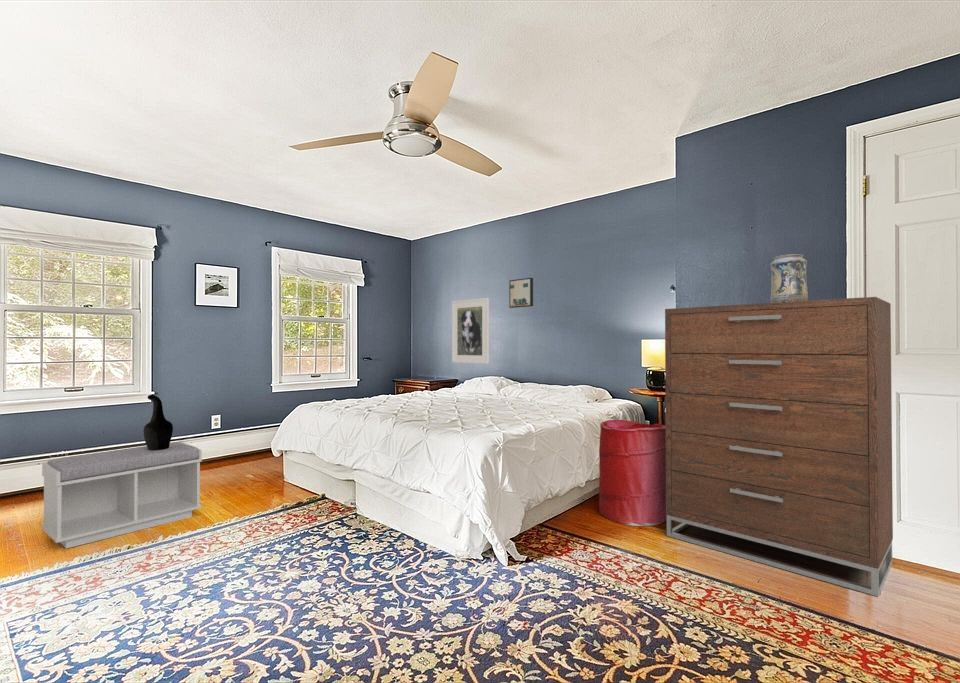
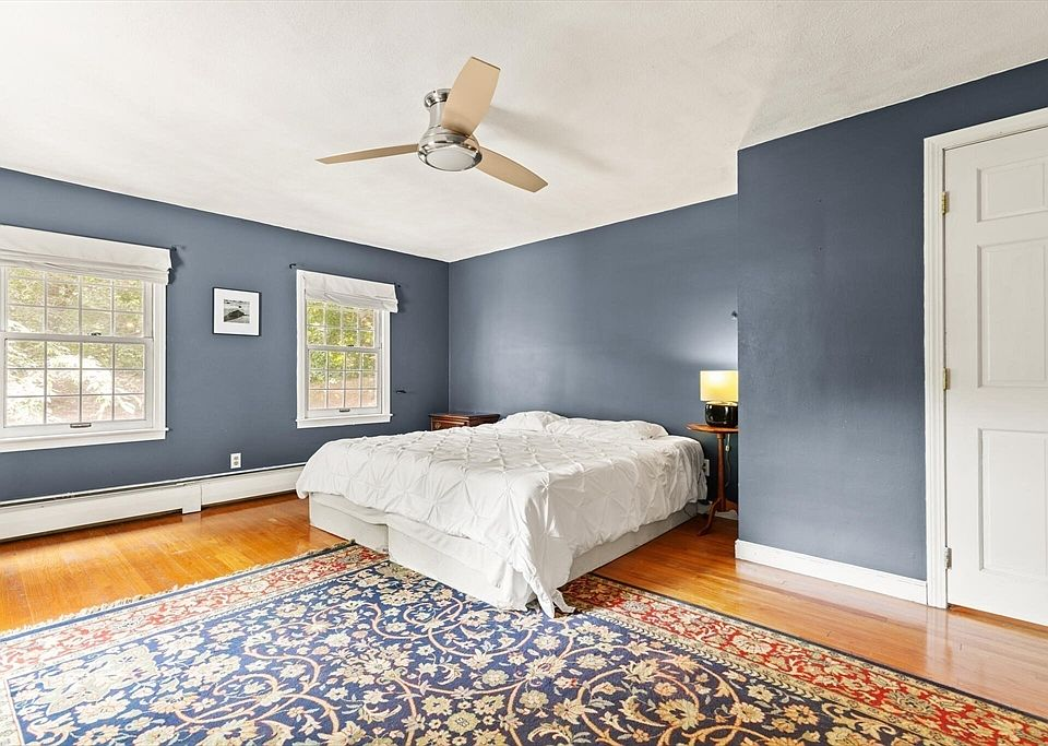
- decorative vase [143,394,174,450]
- bench [41,441,203,549]
- wall art [508,277,534,309]
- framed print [451,297,490,364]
- decorative vase [770,253,809,303]
- dresser [664,296,894,597]
- laundry hamper [598,419,667,527]
